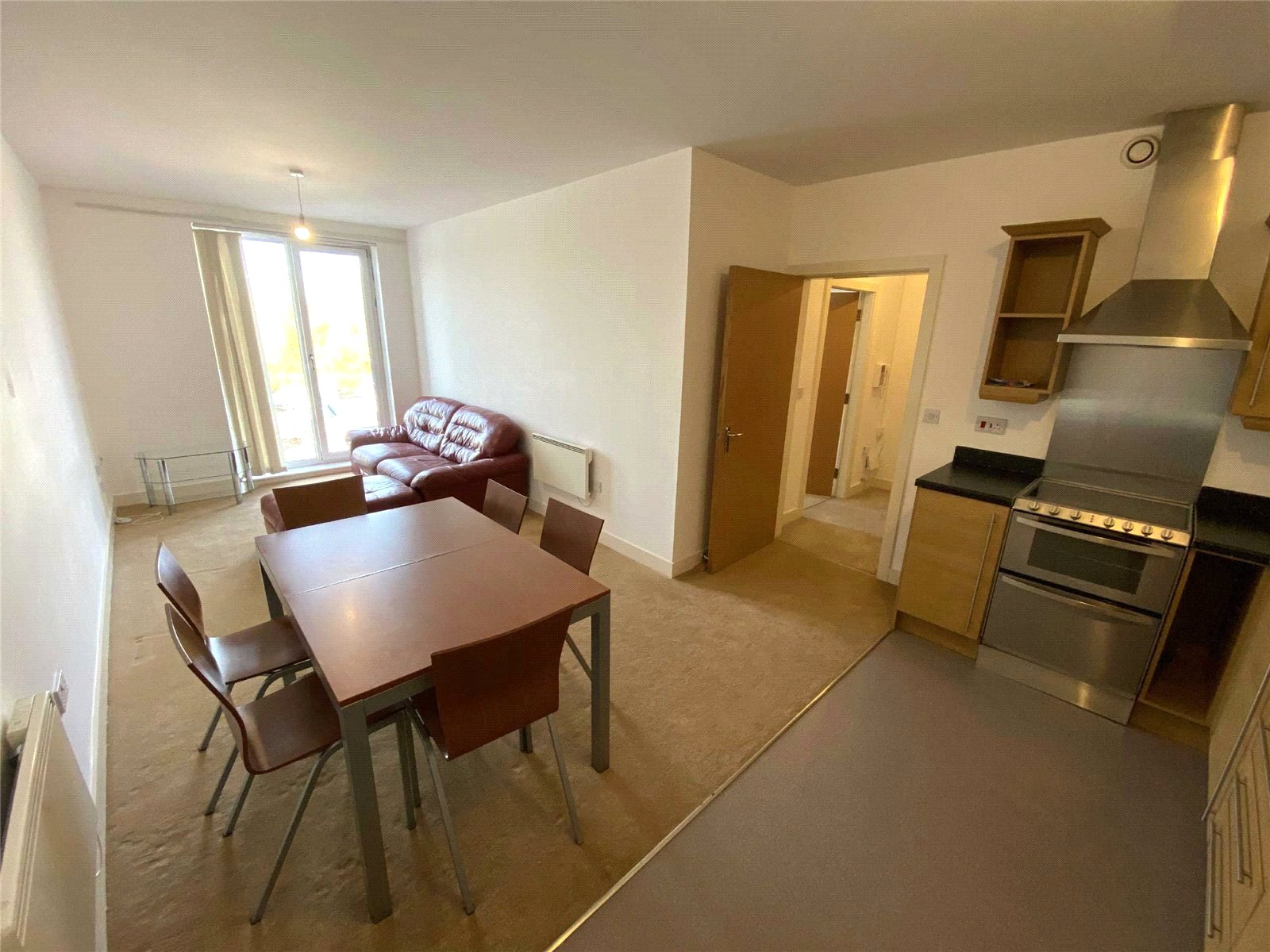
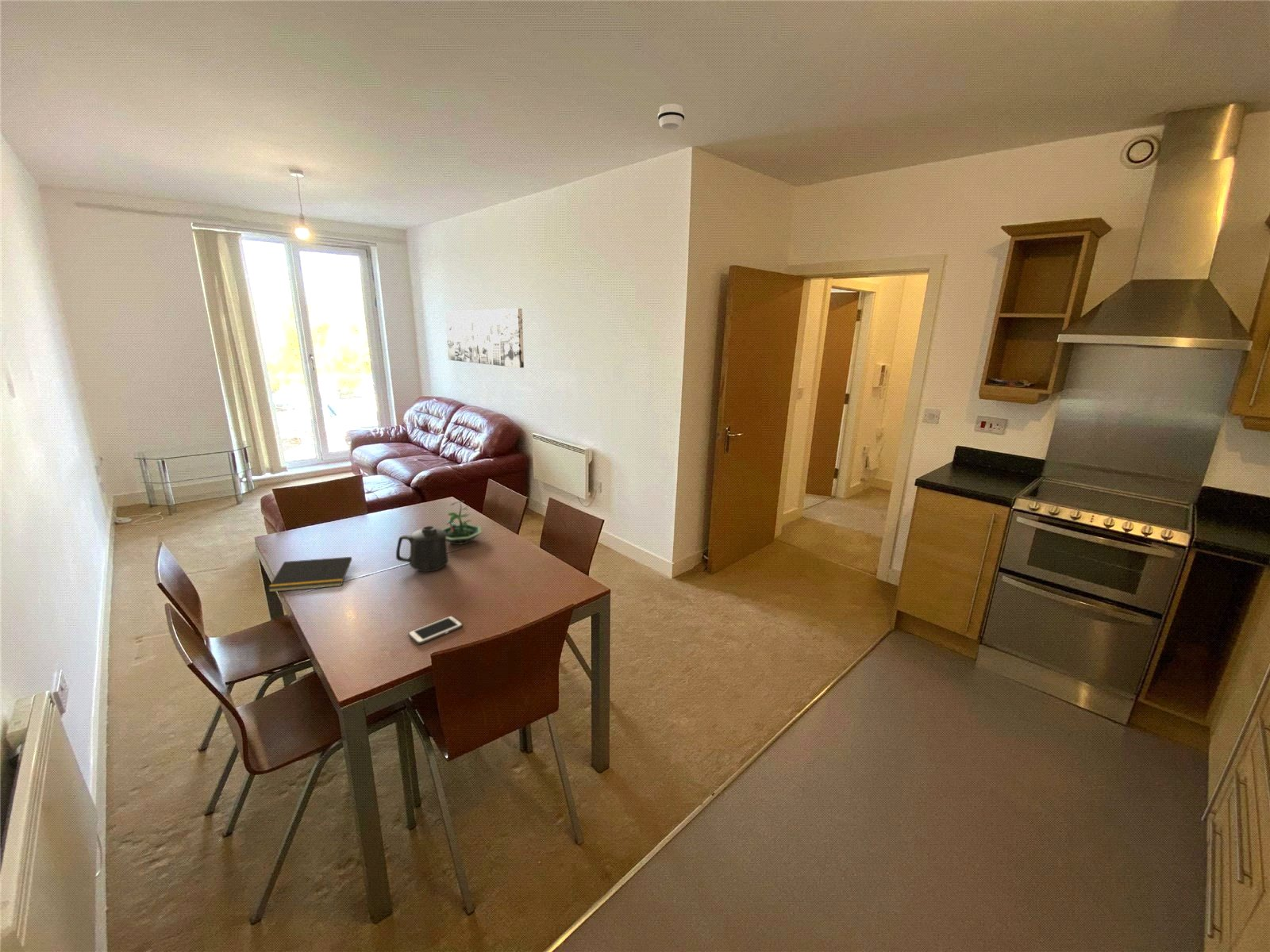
+ smoke detector [657,103,686,131]
+ notepad [267,556,352,593]
+ terrarium [441,500,483,546]
+ wall art [444,308,525,369]
+ cell phone [407,615,464,645]
+ mug [395,525,448,573]
